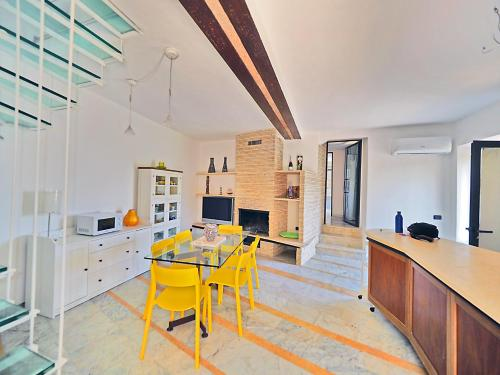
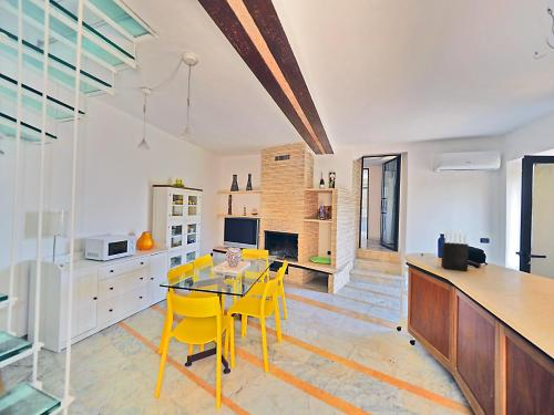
+ knife block [440,229,470,272]
